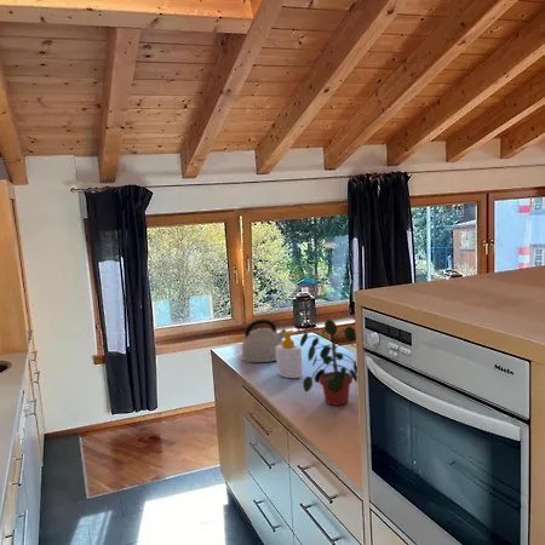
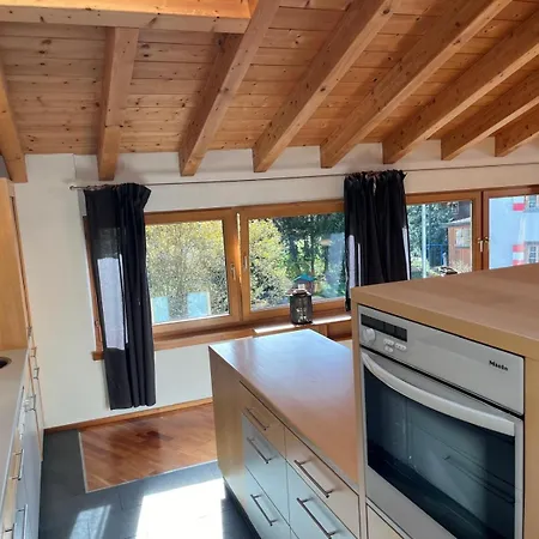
- potted plant [299,319,358,407]
- kettle [241,317,287,363]
- soap bottle [275,329,304,379]
